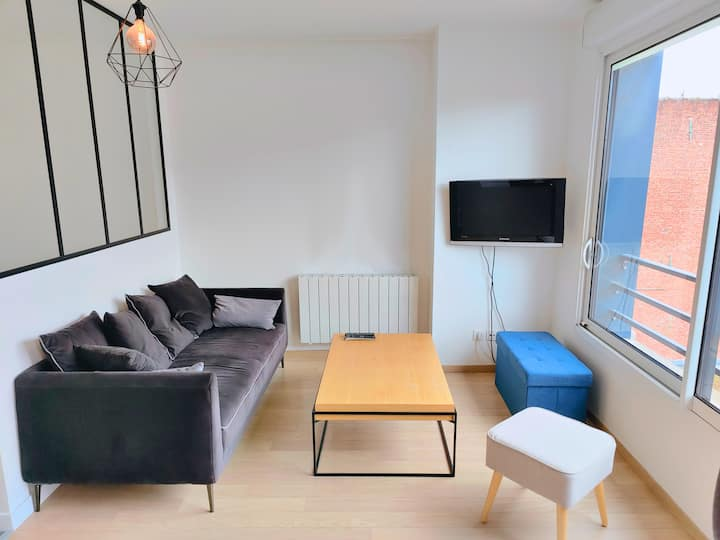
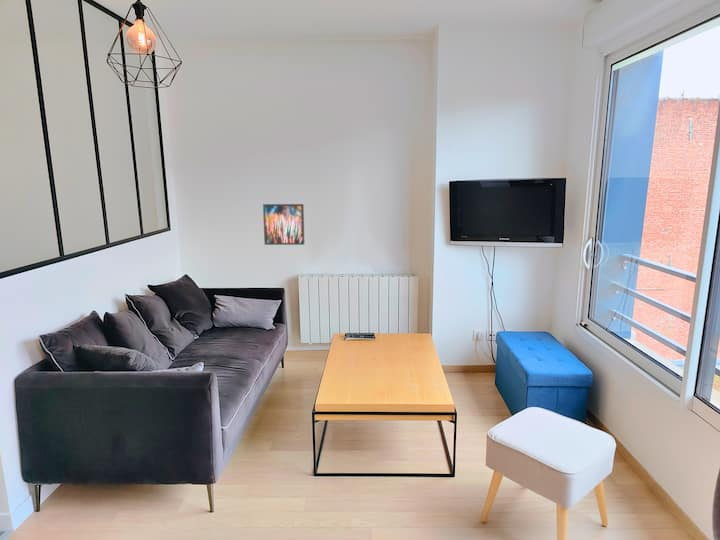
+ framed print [262,203,305,246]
